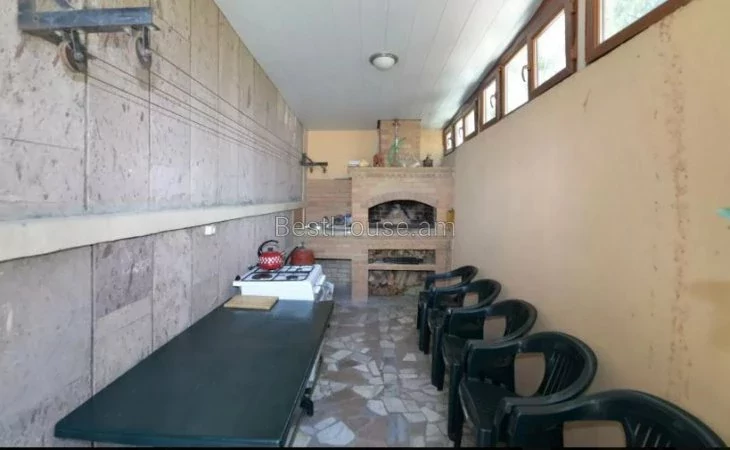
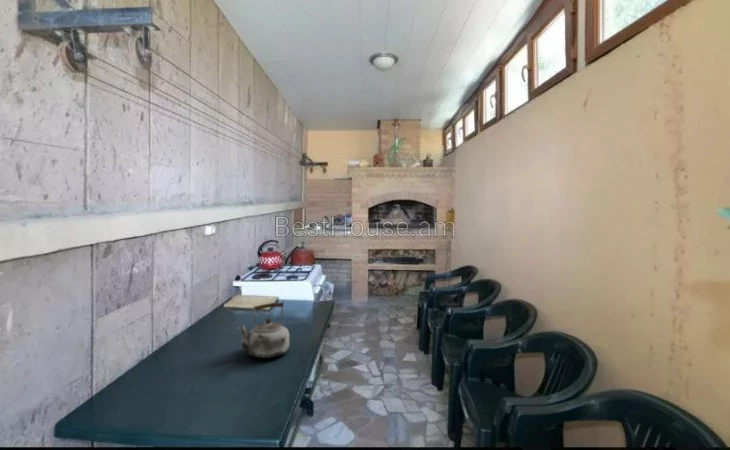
+ kettle [237,300,290,359]
